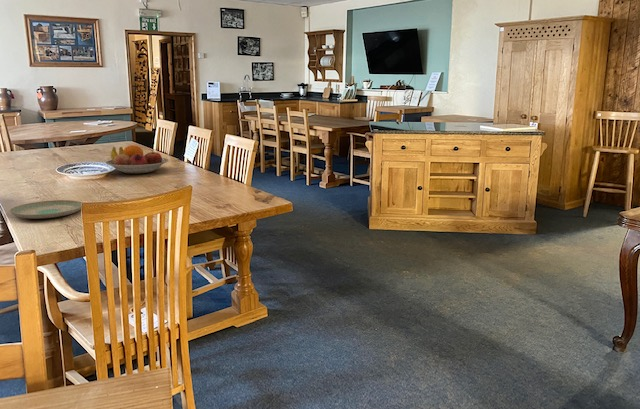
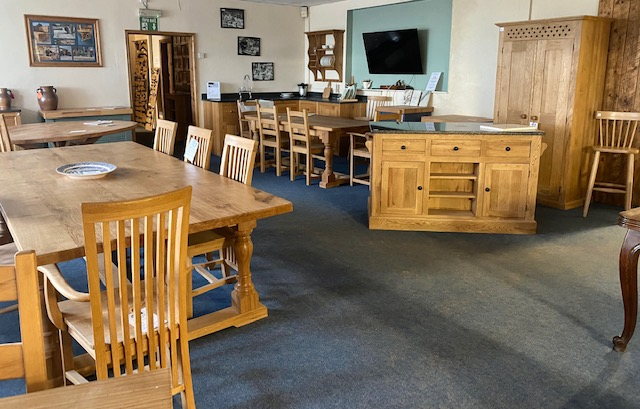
- fruit bowl [105,144,170,175]
- plate [9,199,83,220]
